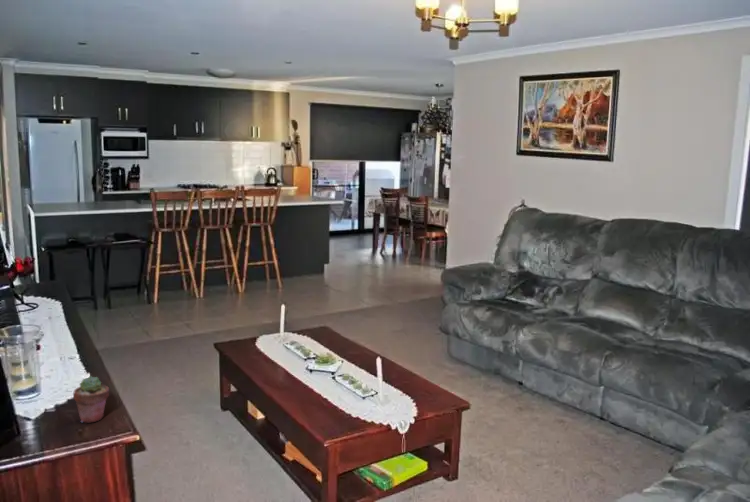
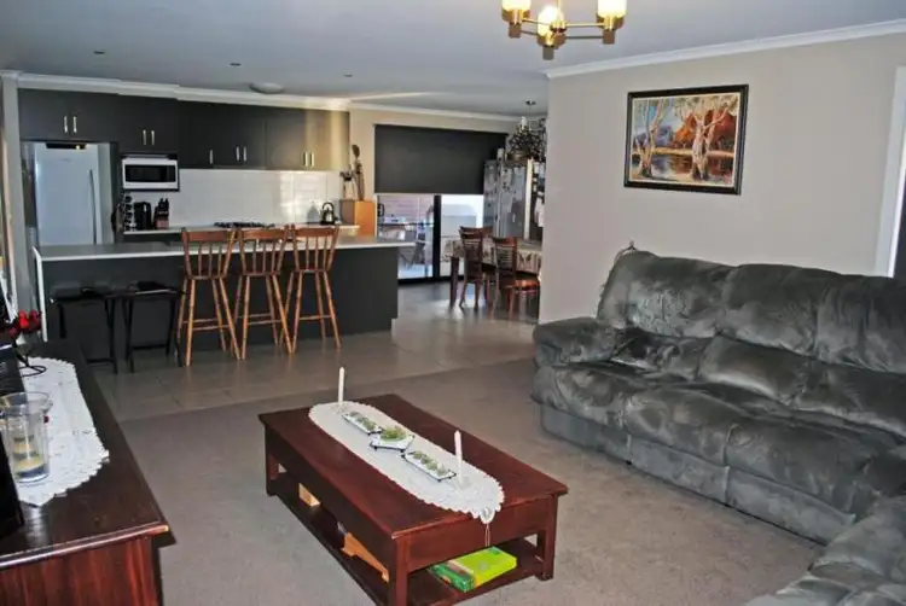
- potted succulent [73,375,110,424]
